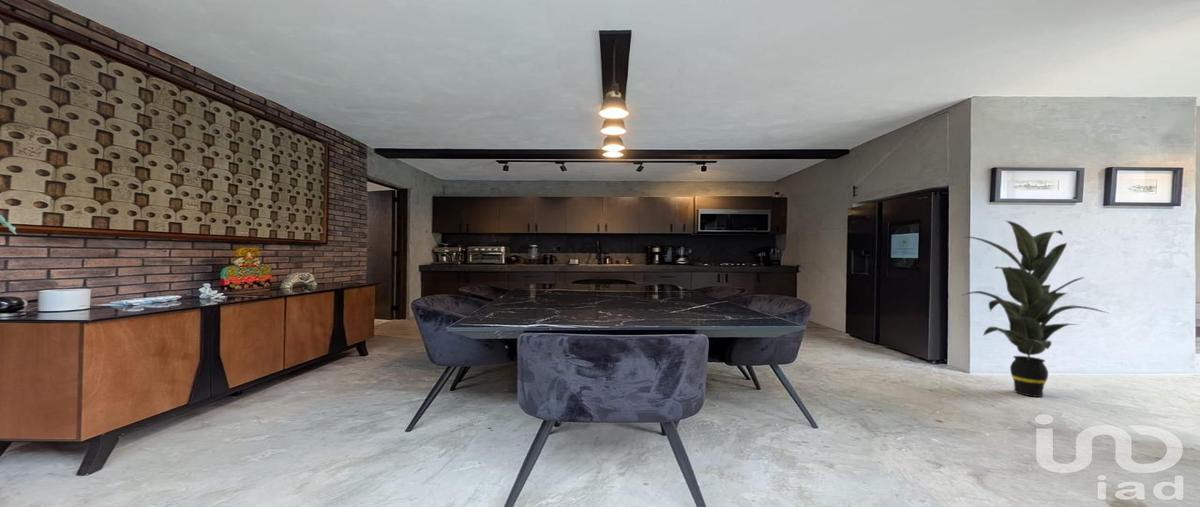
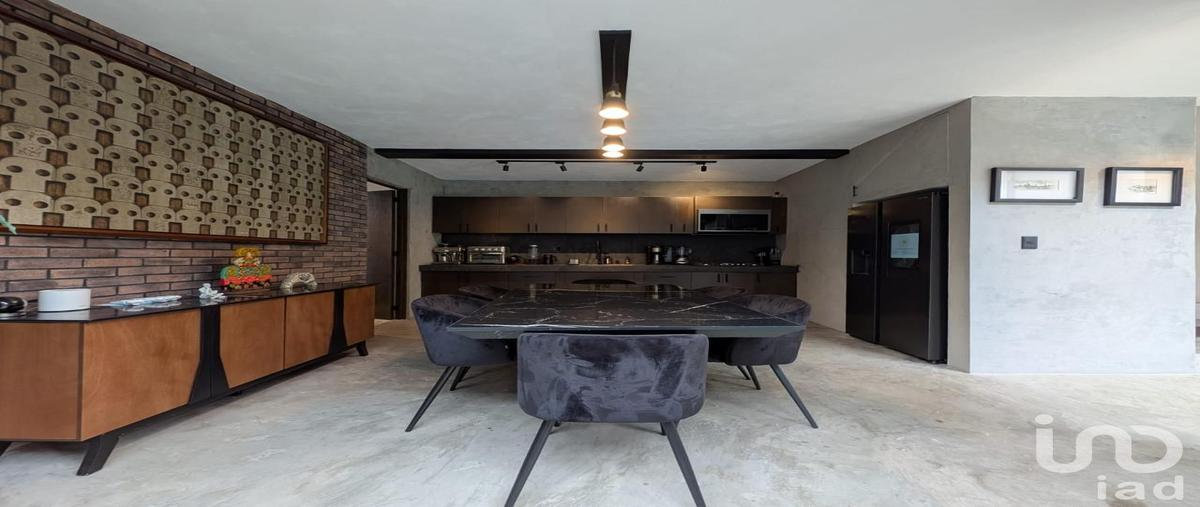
- indoor plant [960,219,1111,398]
